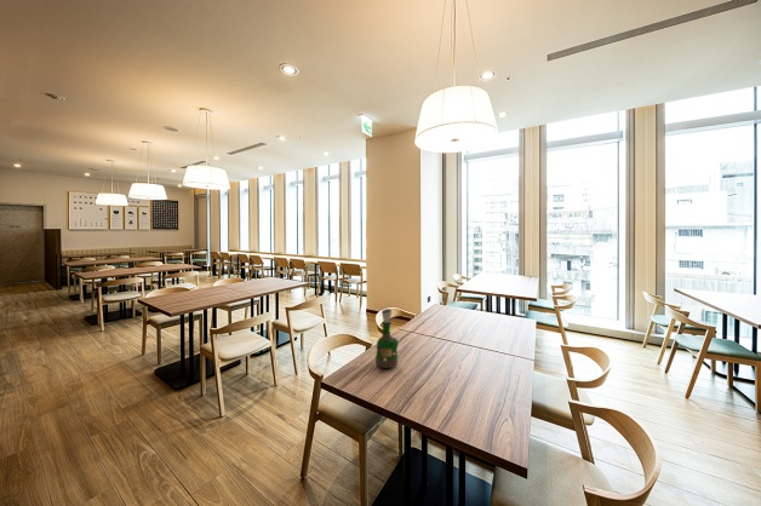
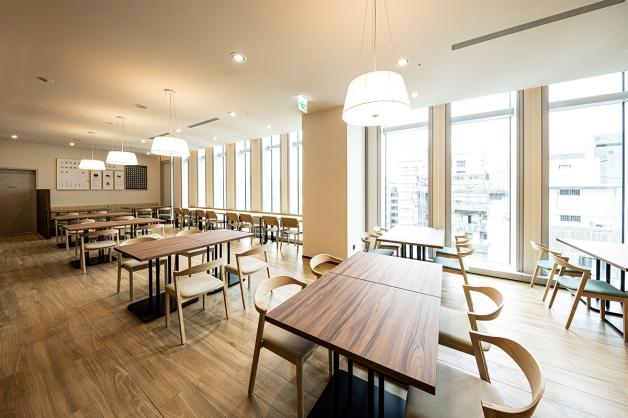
- grog bottle [374,307,400,369]
